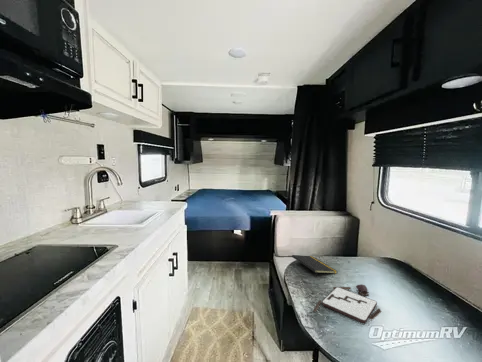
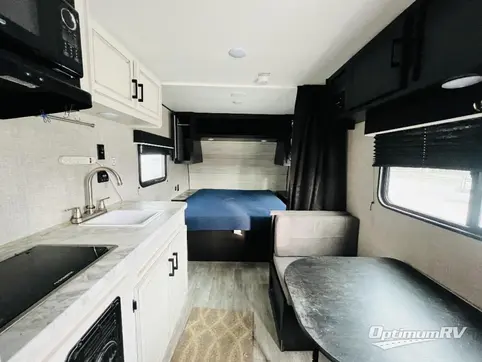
- board game [312,283,382,324]
- notepad [291,254,339,278]
